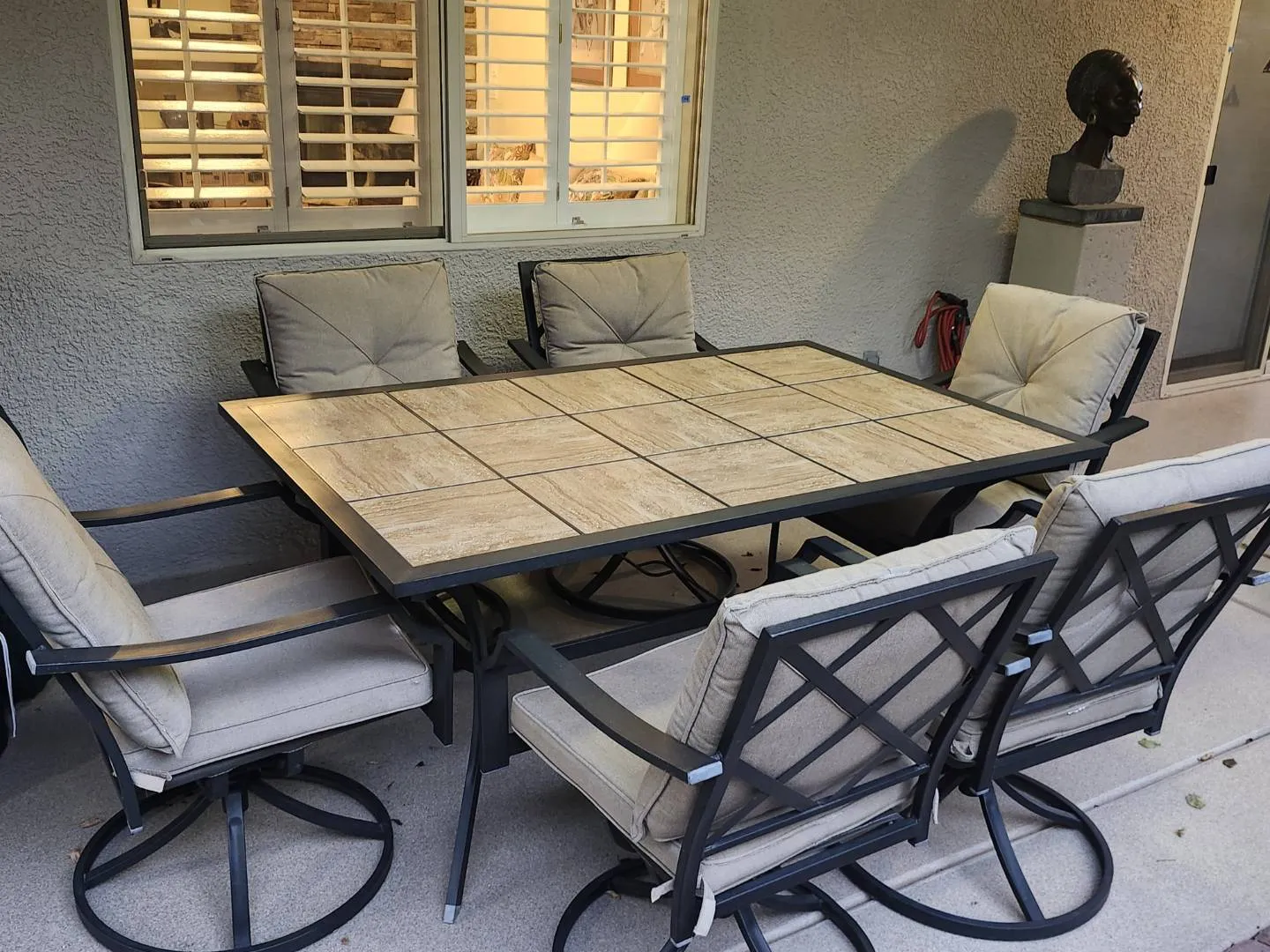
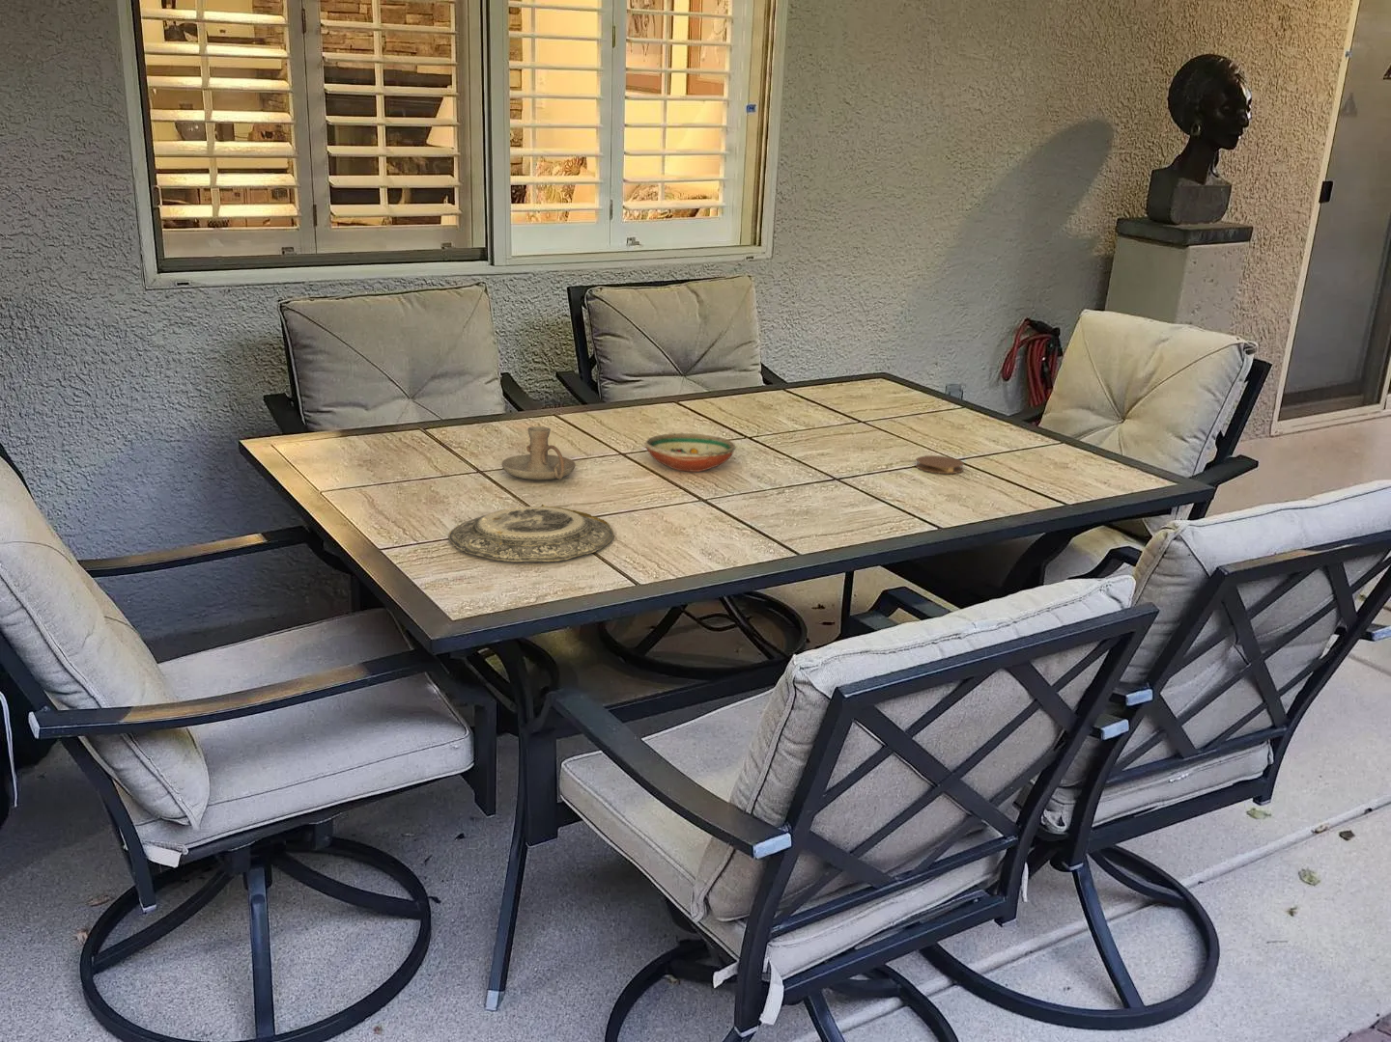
+ plate [447,503,614,563]
+ coaster [915,454,965,475]
+ decorative bowl [643,432,736,473]
+ candle holder [502,426,577,481]
